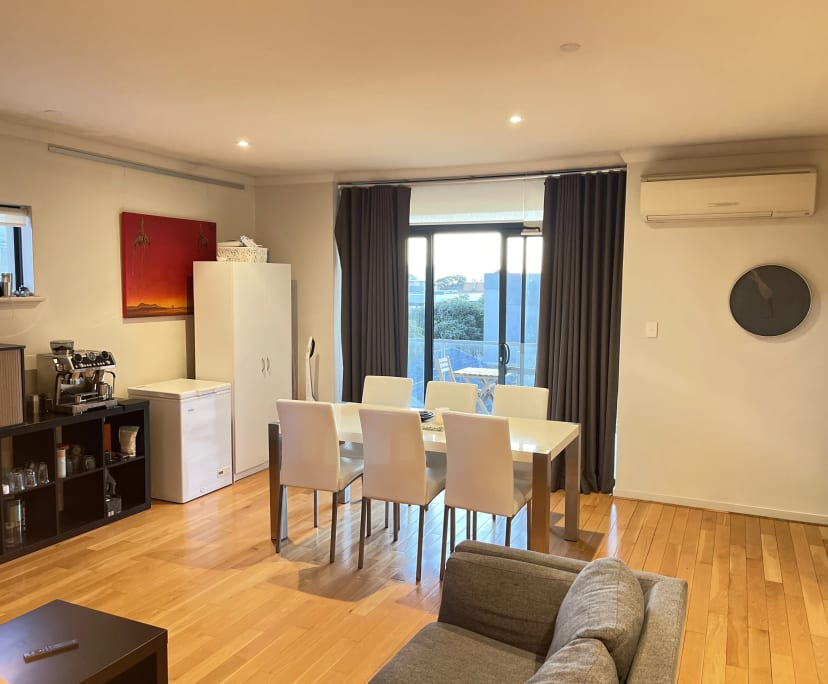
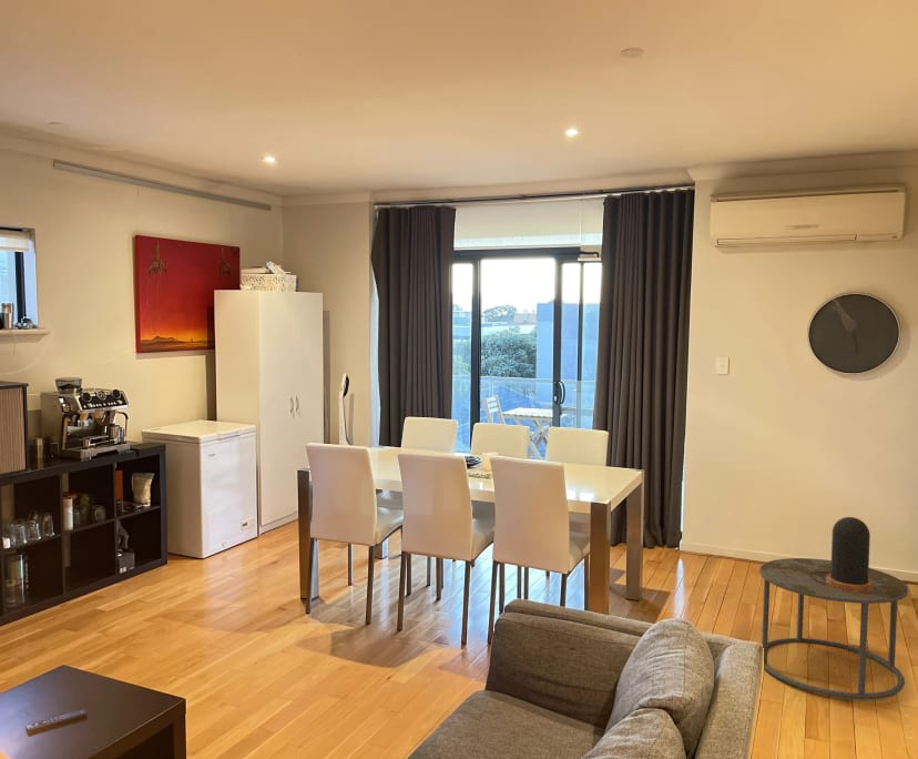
+ side table [758,557,909,700]
+ table lamp [810,516,873,593]
